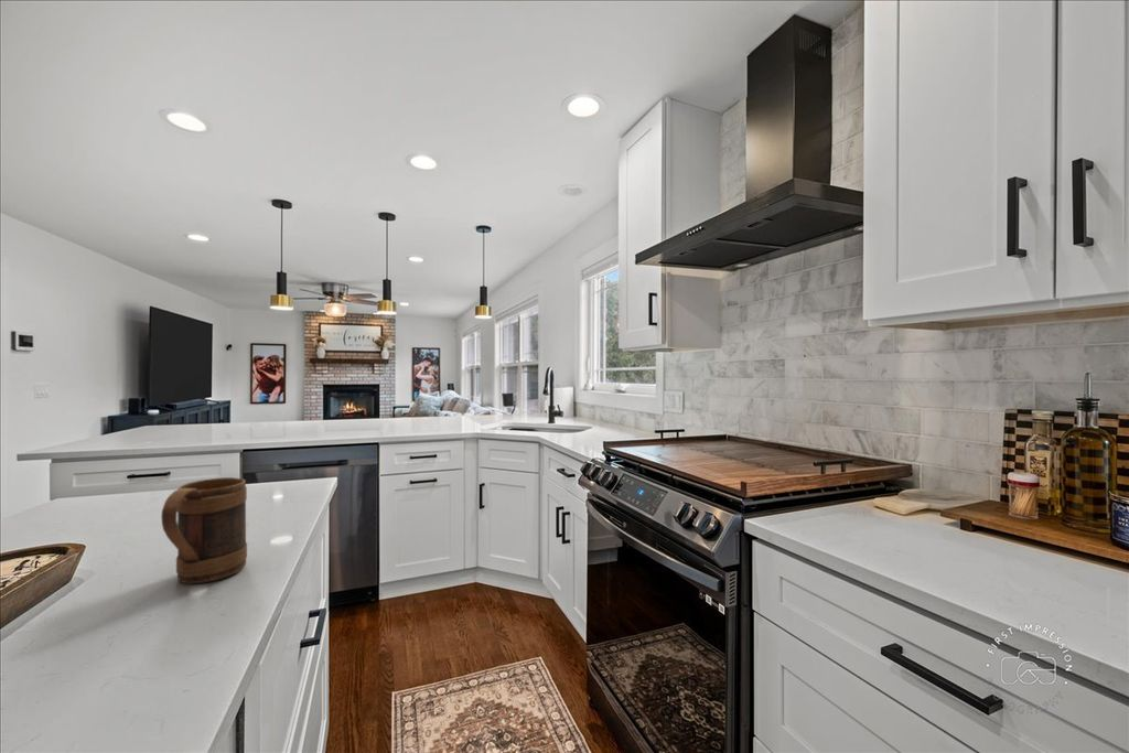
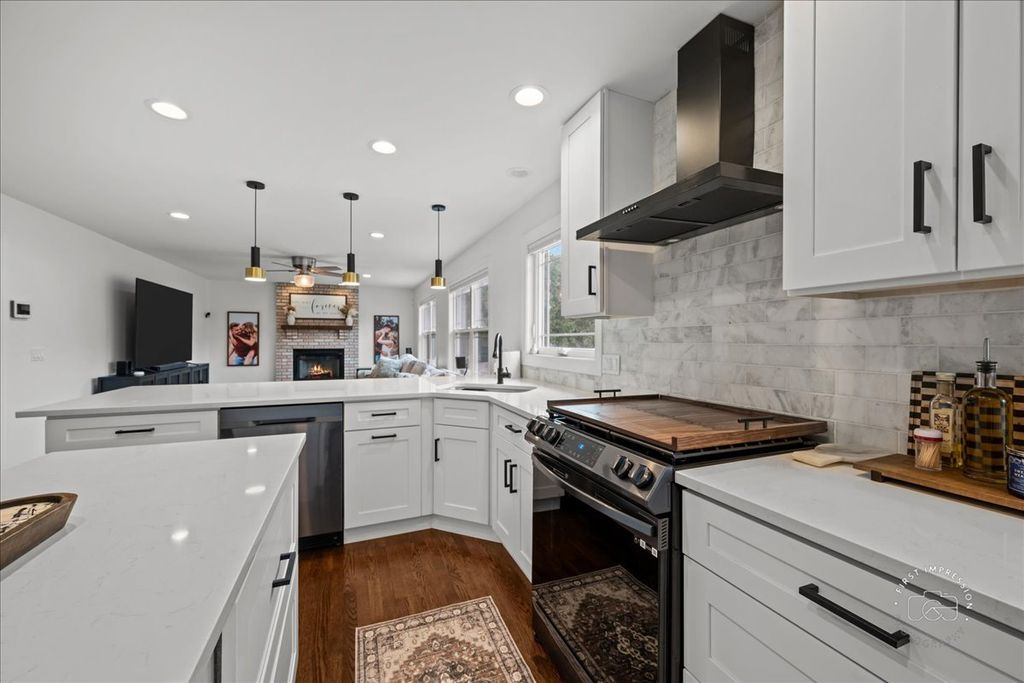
- mug [160,476,248,584]
